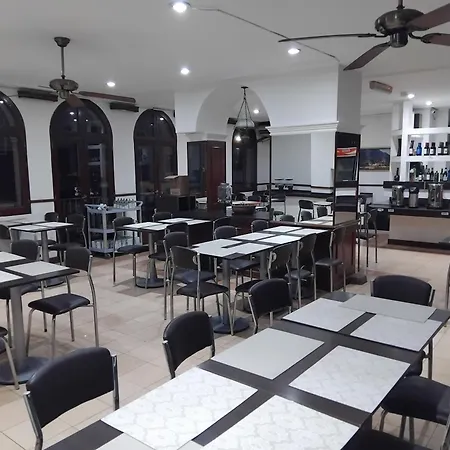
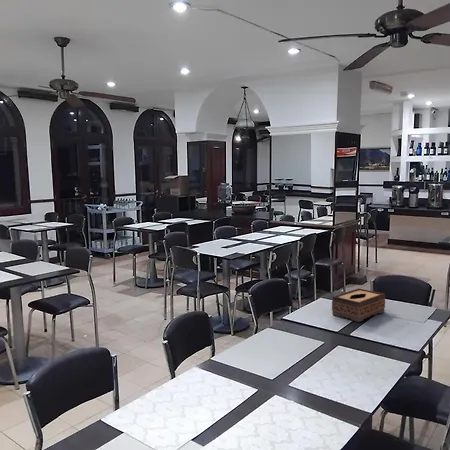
+ tissue box [331,287,386,323]
